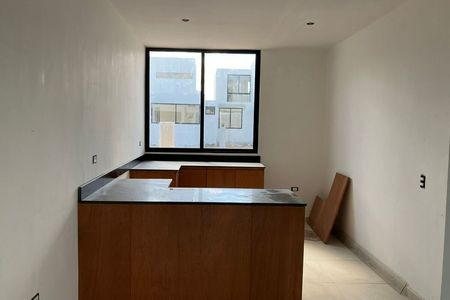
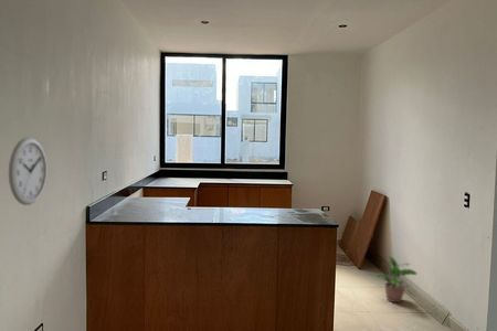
+ wall clock [8,136,47,206]
+ potted plant [376,254,419,303]
